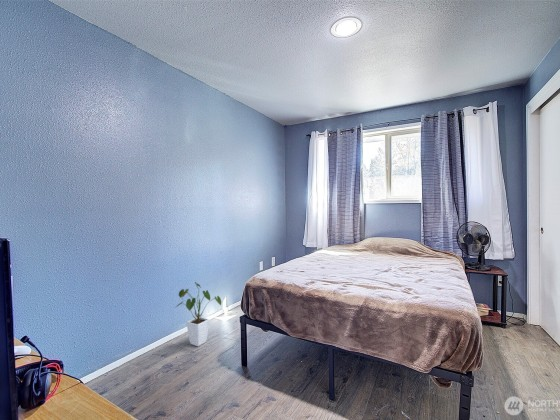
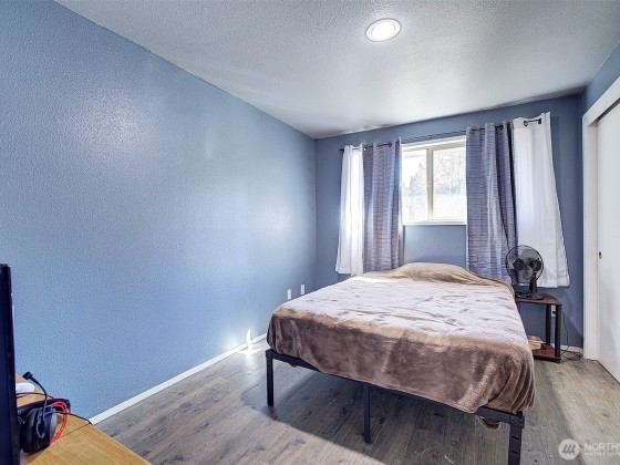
- house plant [175,281,222,347]
